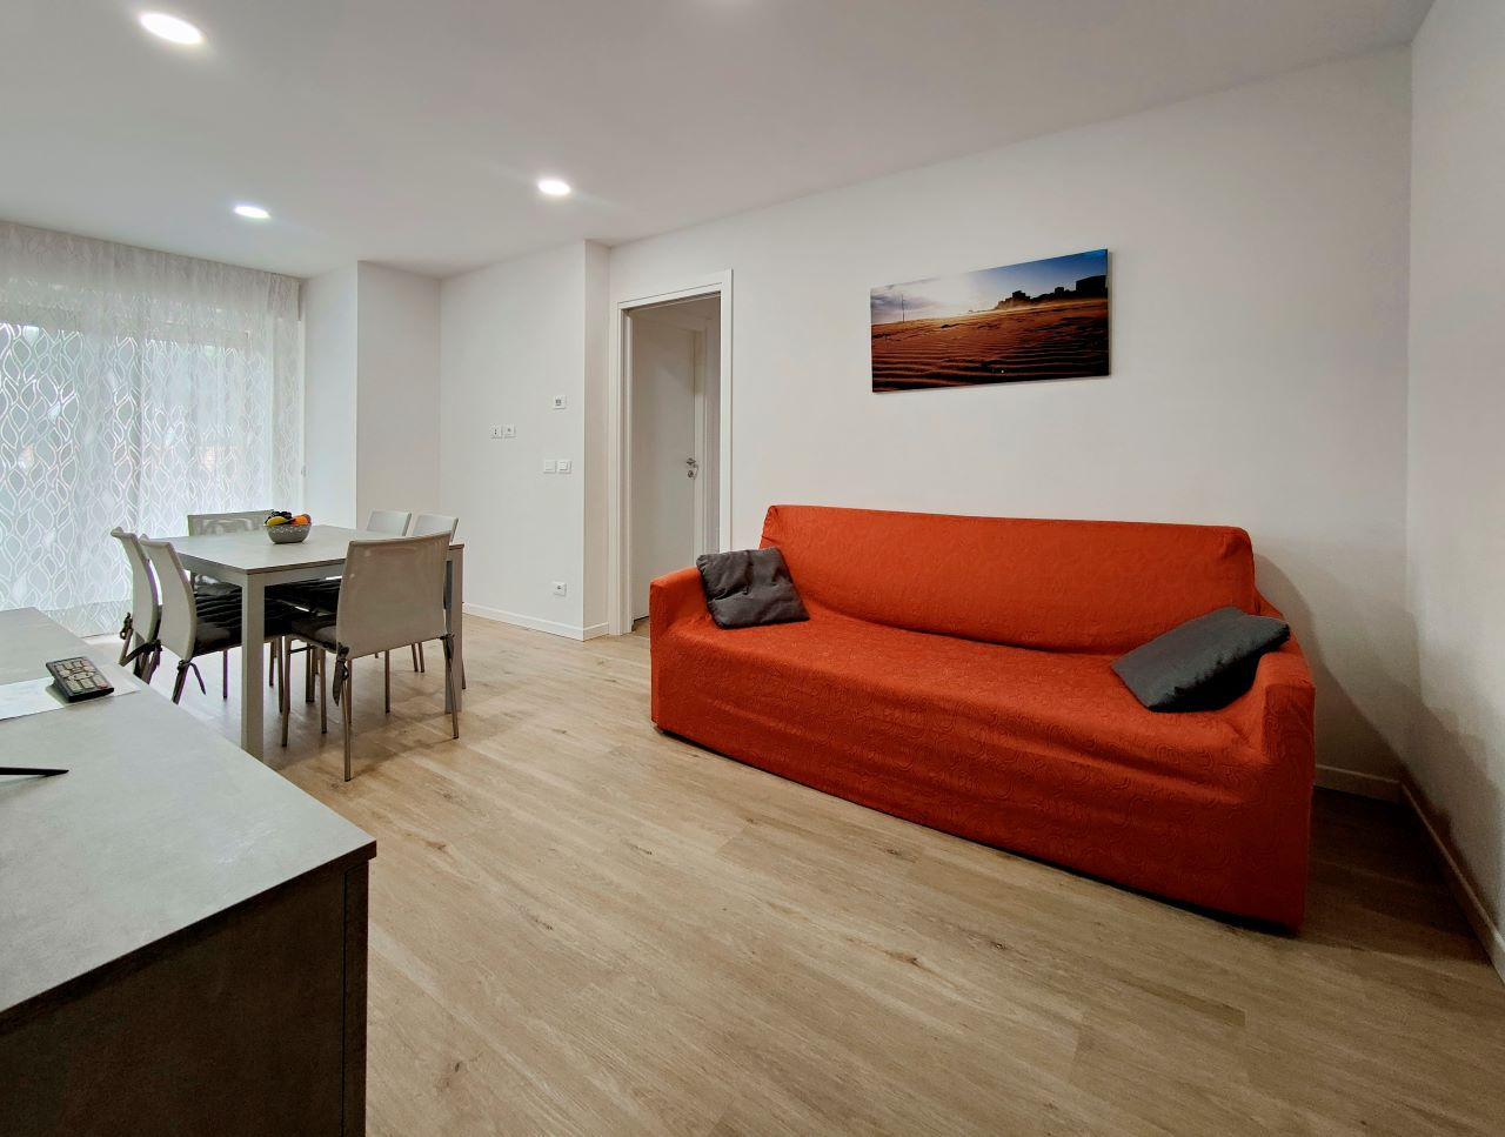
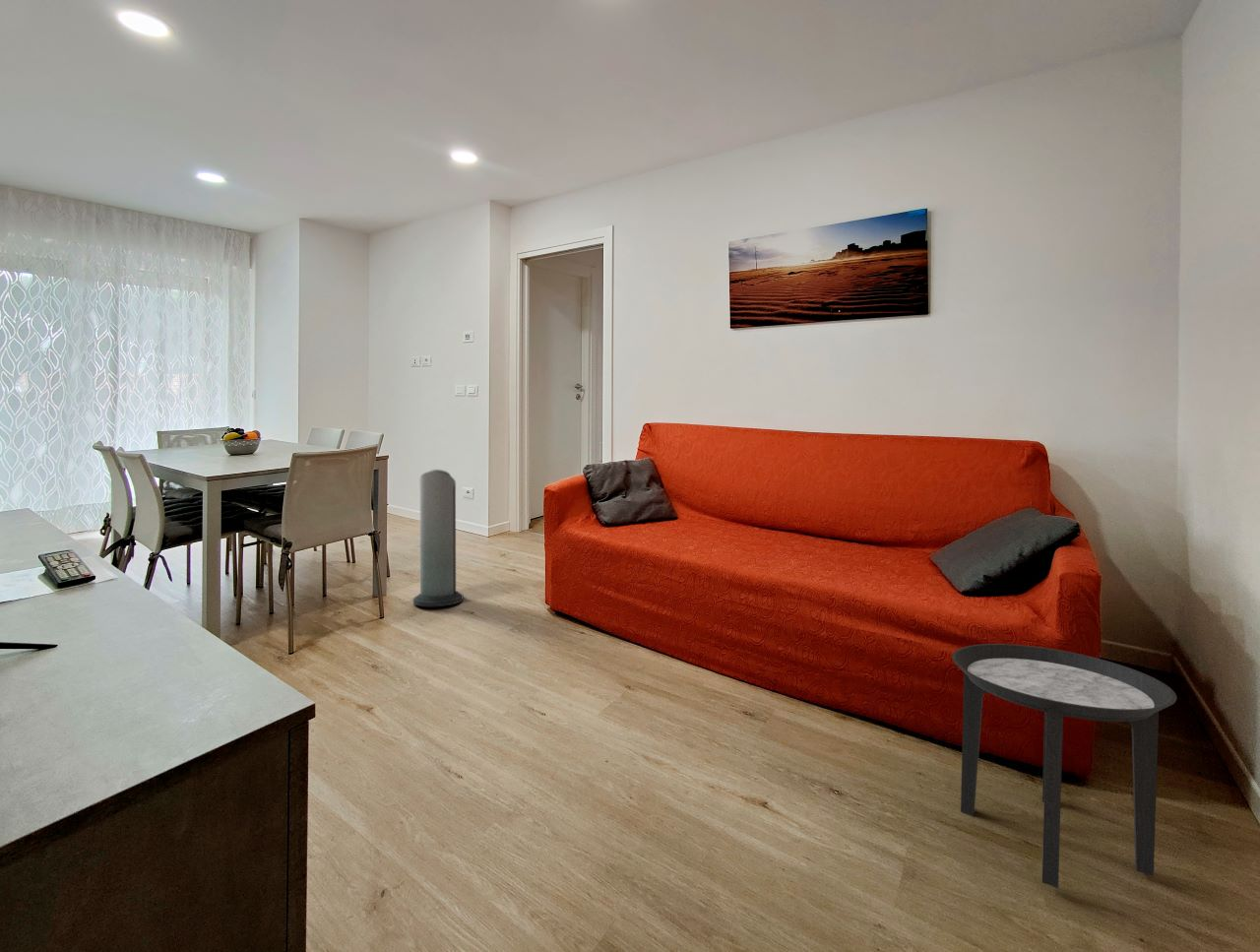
+ side table [951,643,1177,889]
+ air purifier [412,469,464,607]
